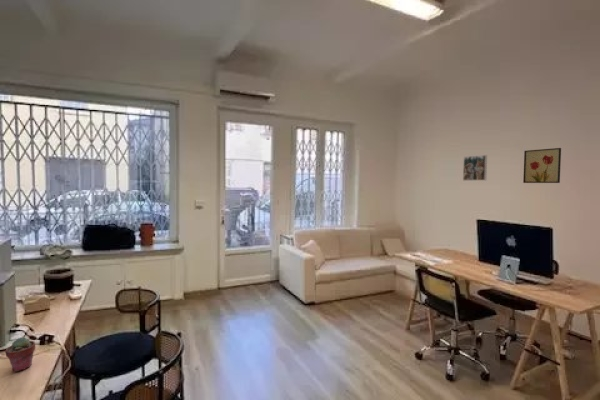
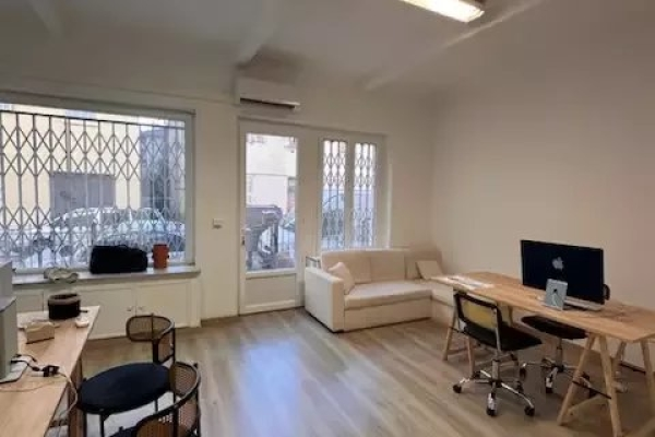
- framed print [462,154,488,181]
- potted succulent [4,336,36,373]
- wall art [522,147,562,184]
